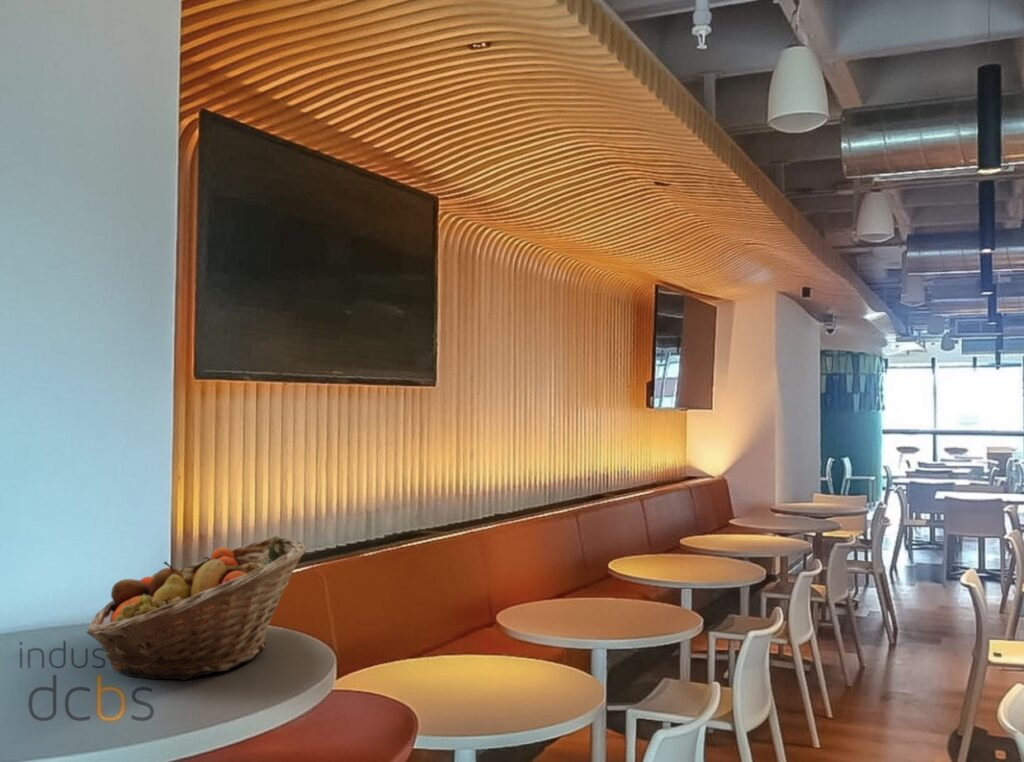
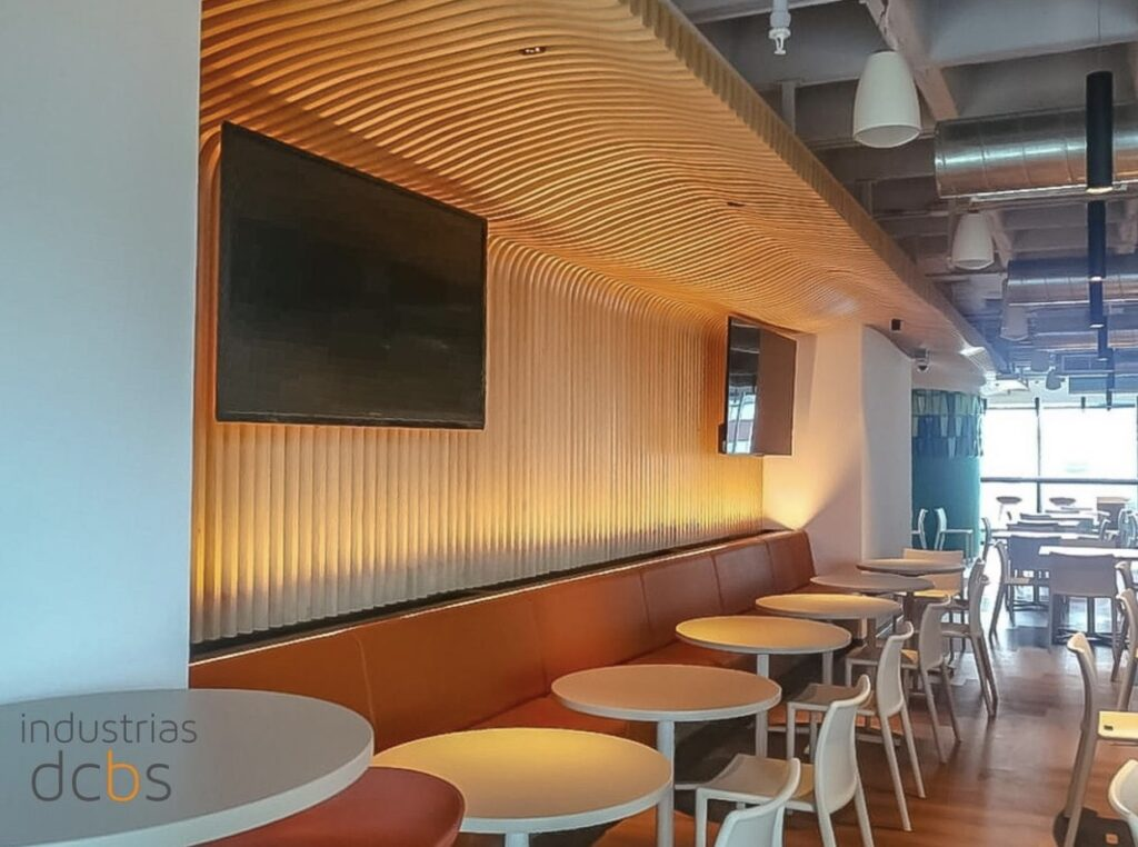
- fruit basket [85,535,308,681]
